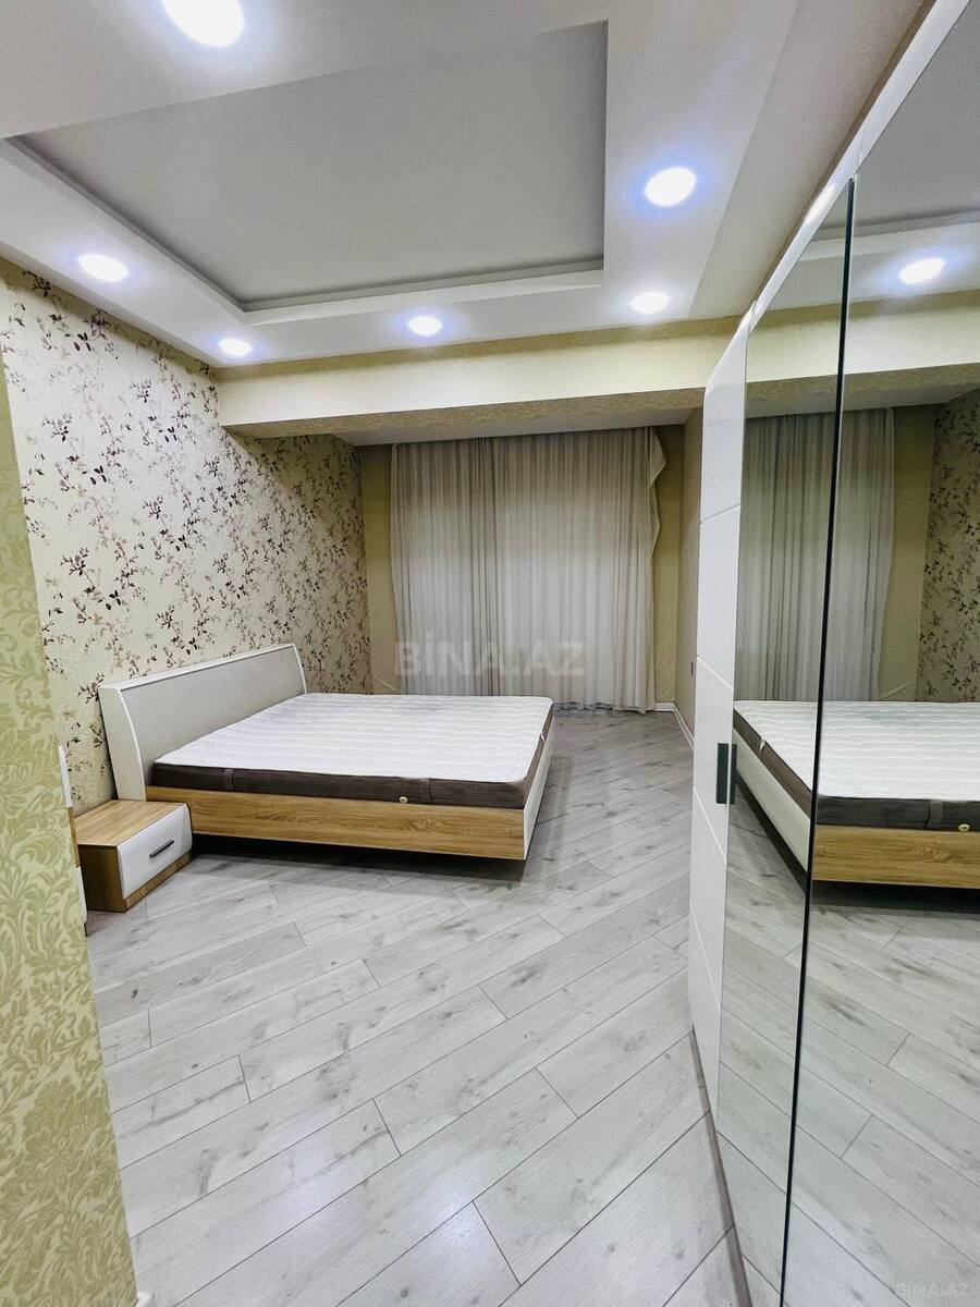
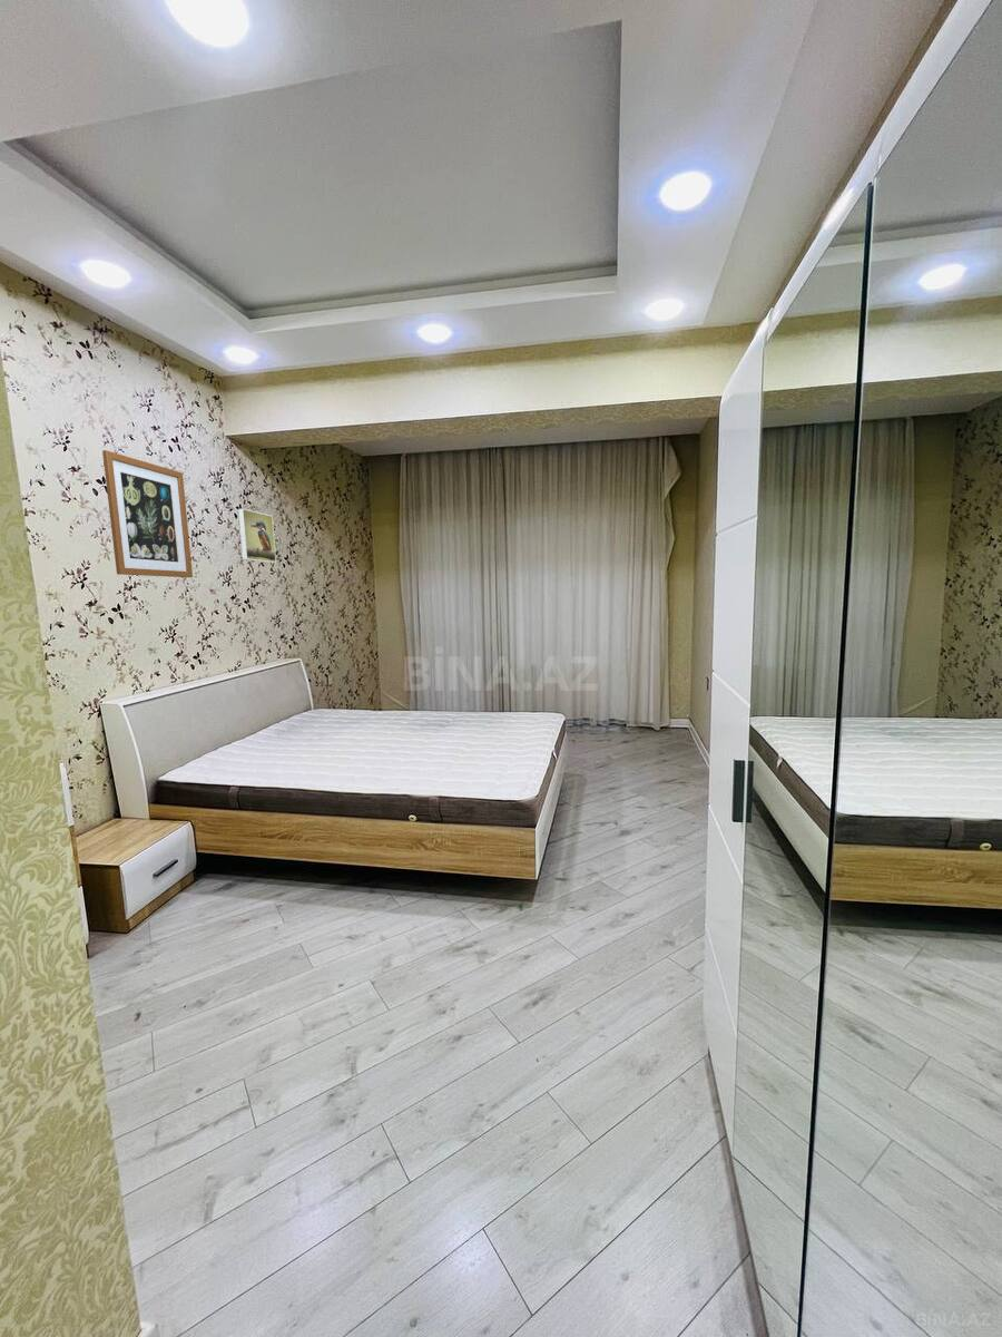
+ wall art [101,449,194,578]
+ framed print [237,508,277,564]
